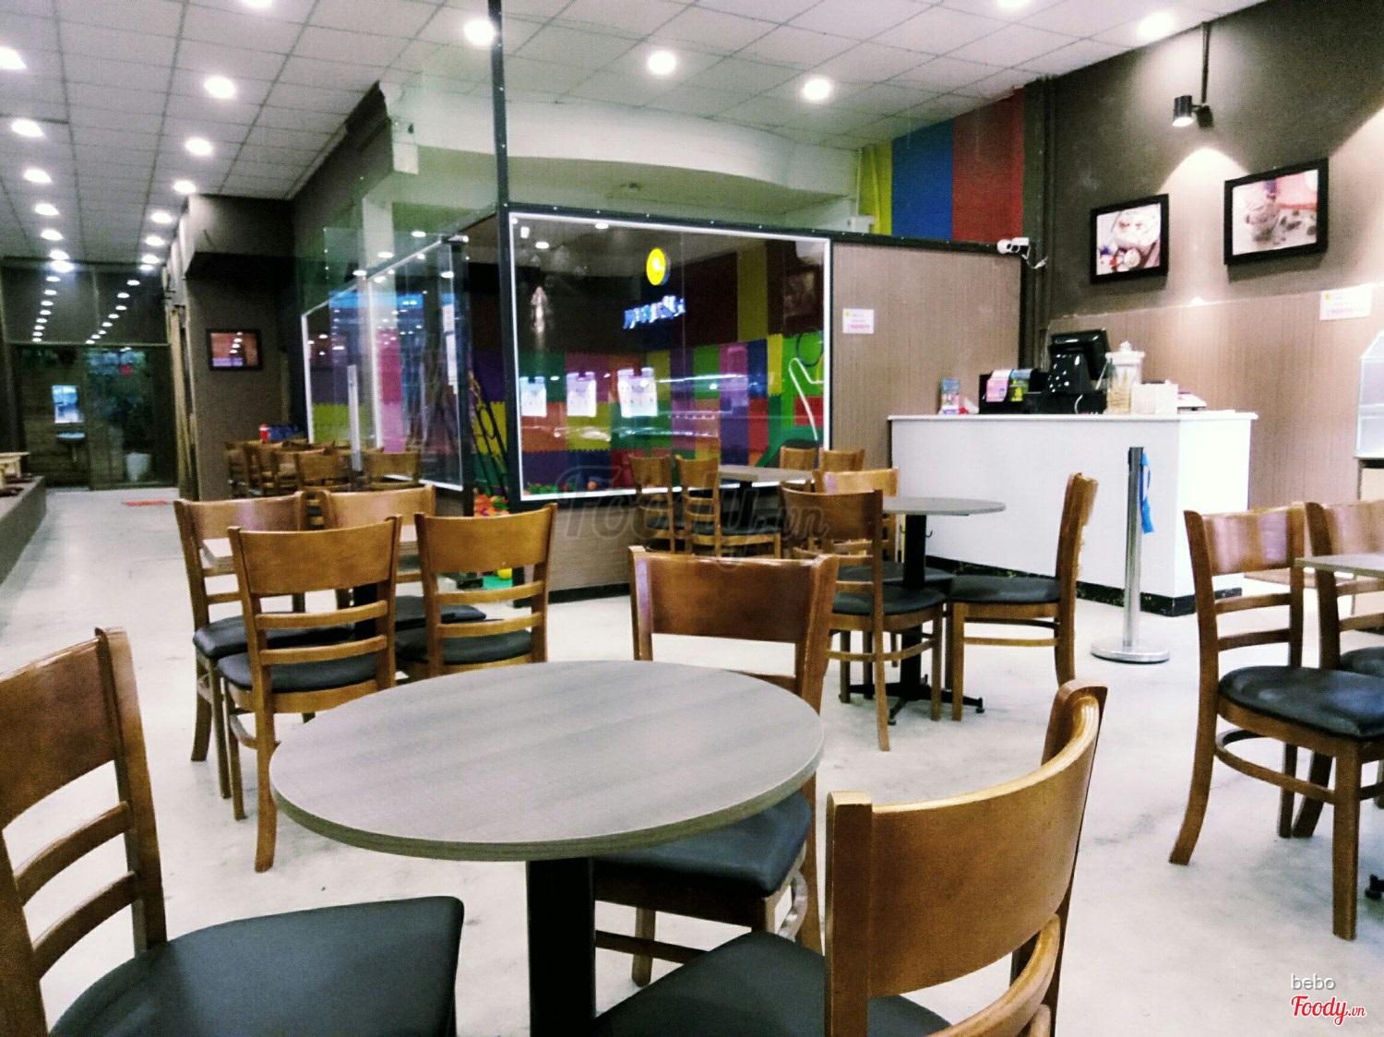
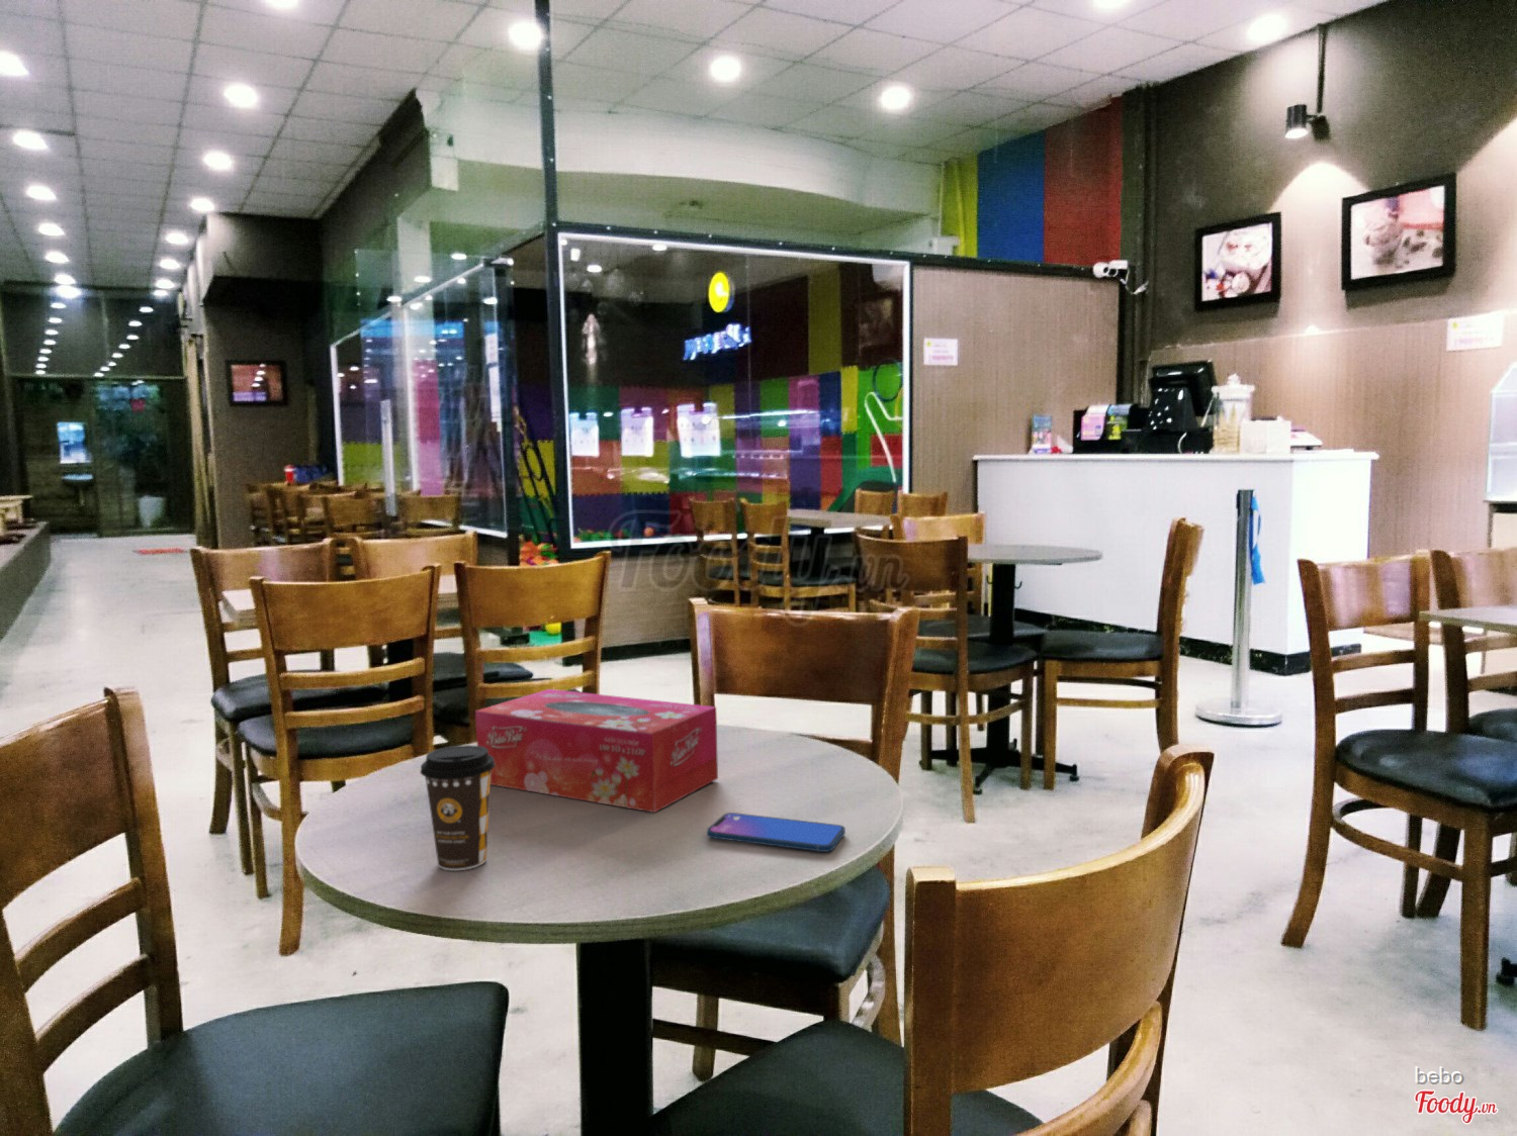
+ tissue box [474,689,719,814]
+ smartphone [705,811,846,853]
+ coffee cup [419,743,495,871]
